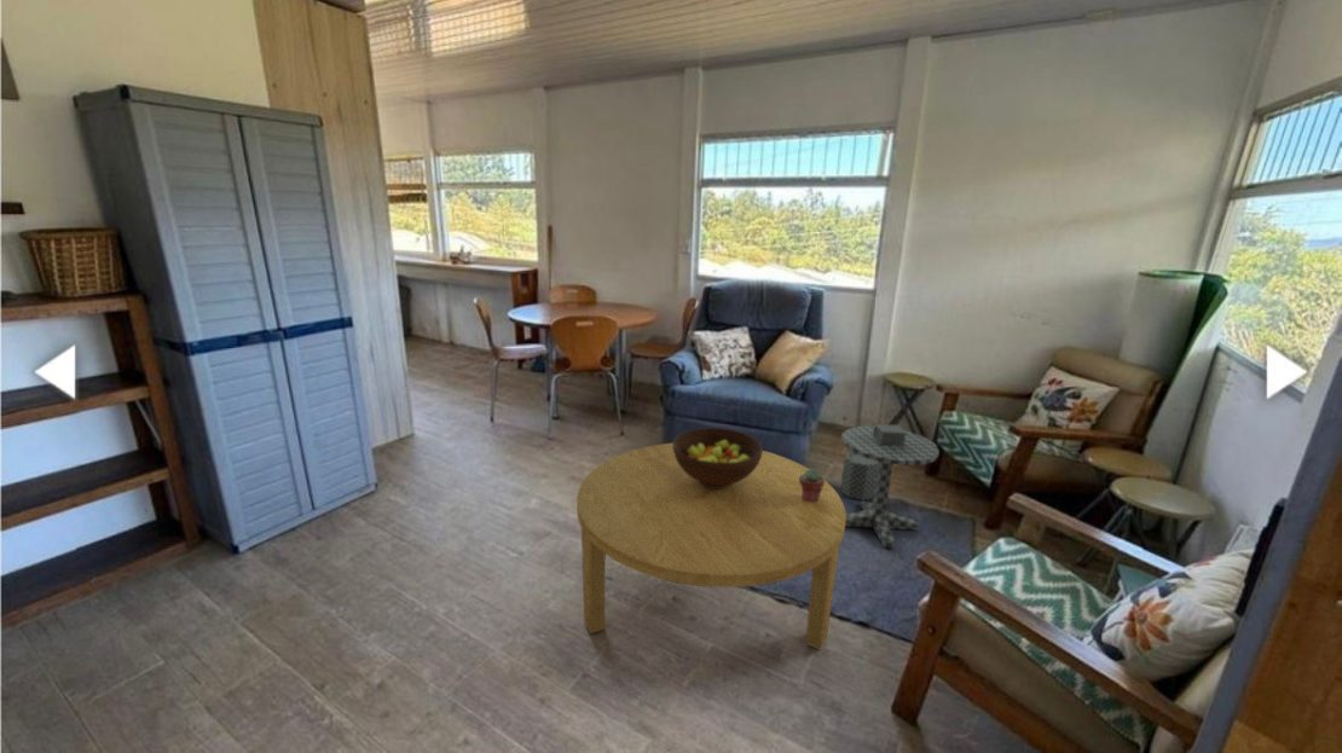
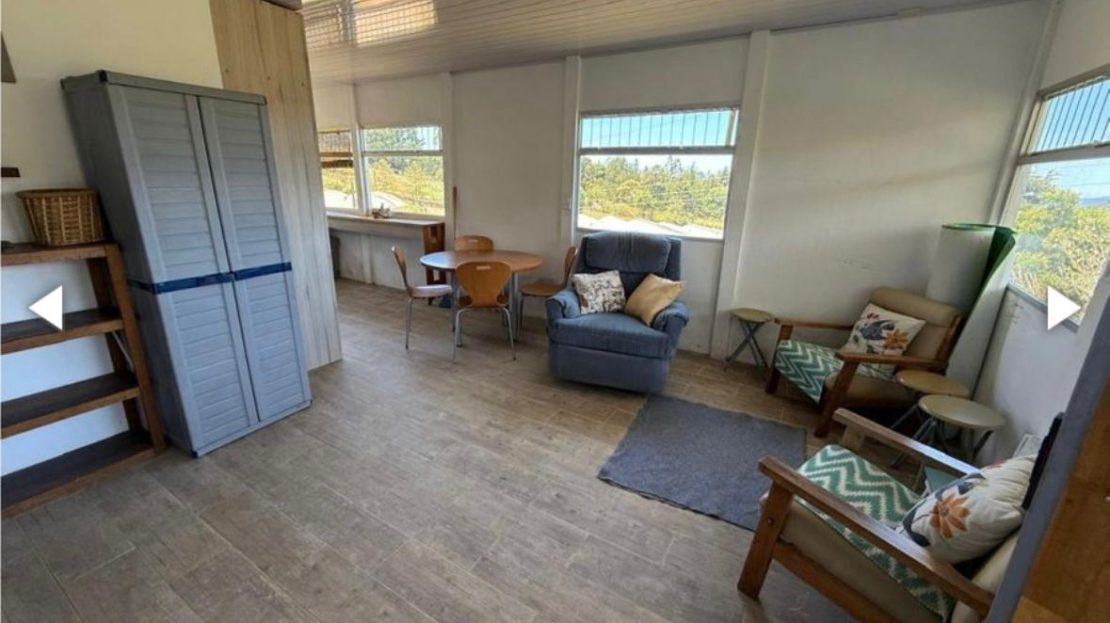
- potted succulent [799,468,826,502]
- coffee table [575,442,848,650]
- fruit bowl [672,427,764,488]
- side table [840,423,941,549]
